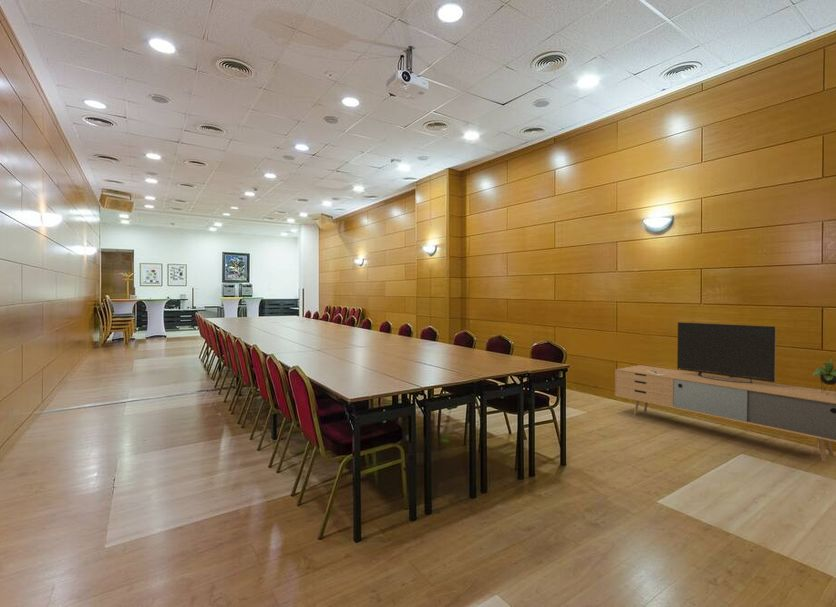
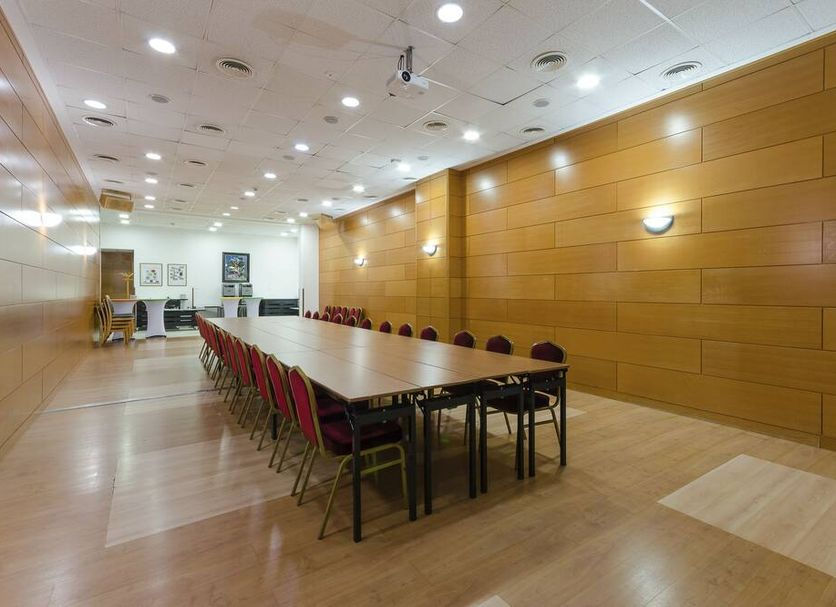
- media console [614,321,836,463]
